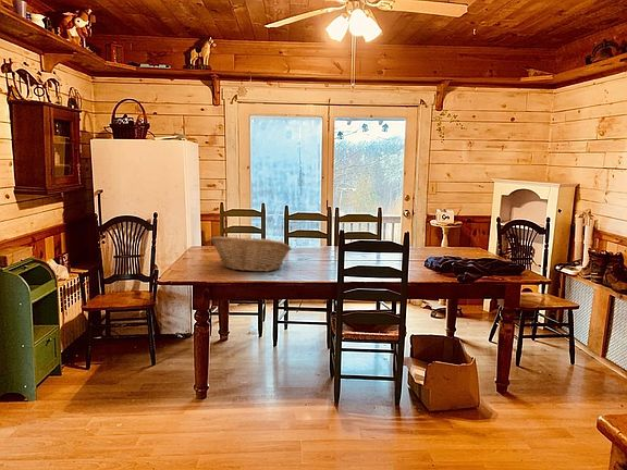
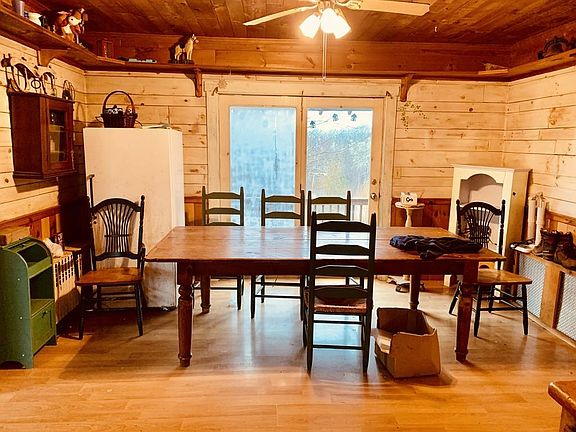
- fruit basket [209,235,293,273]
